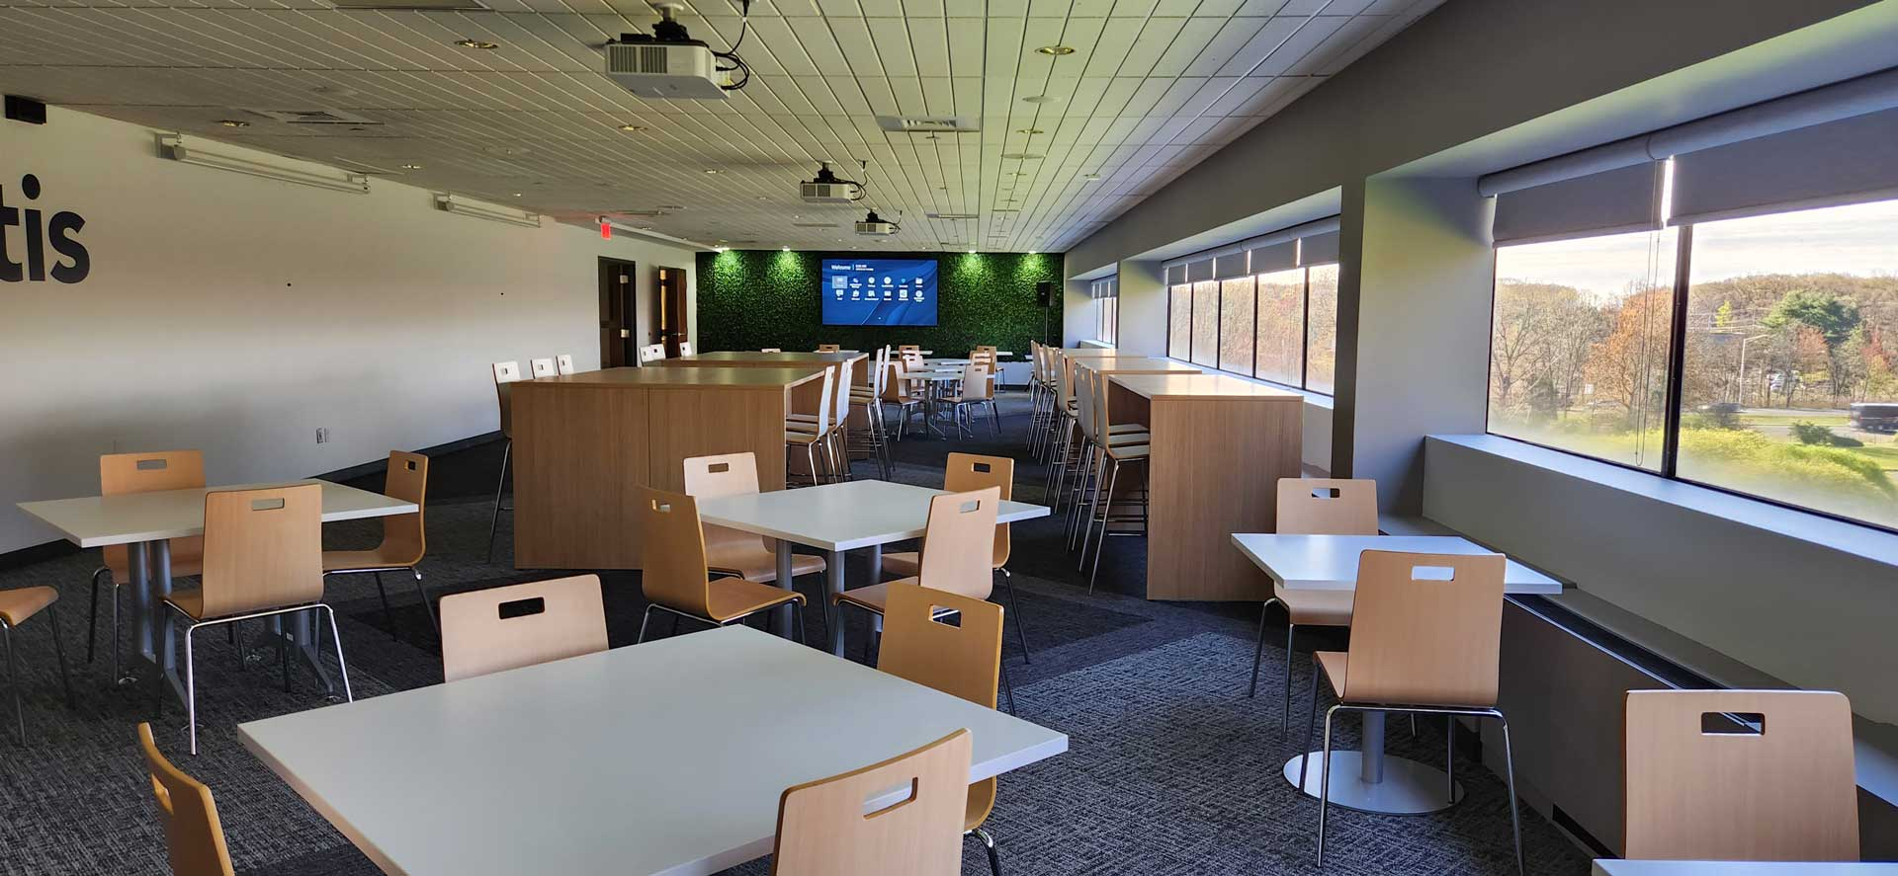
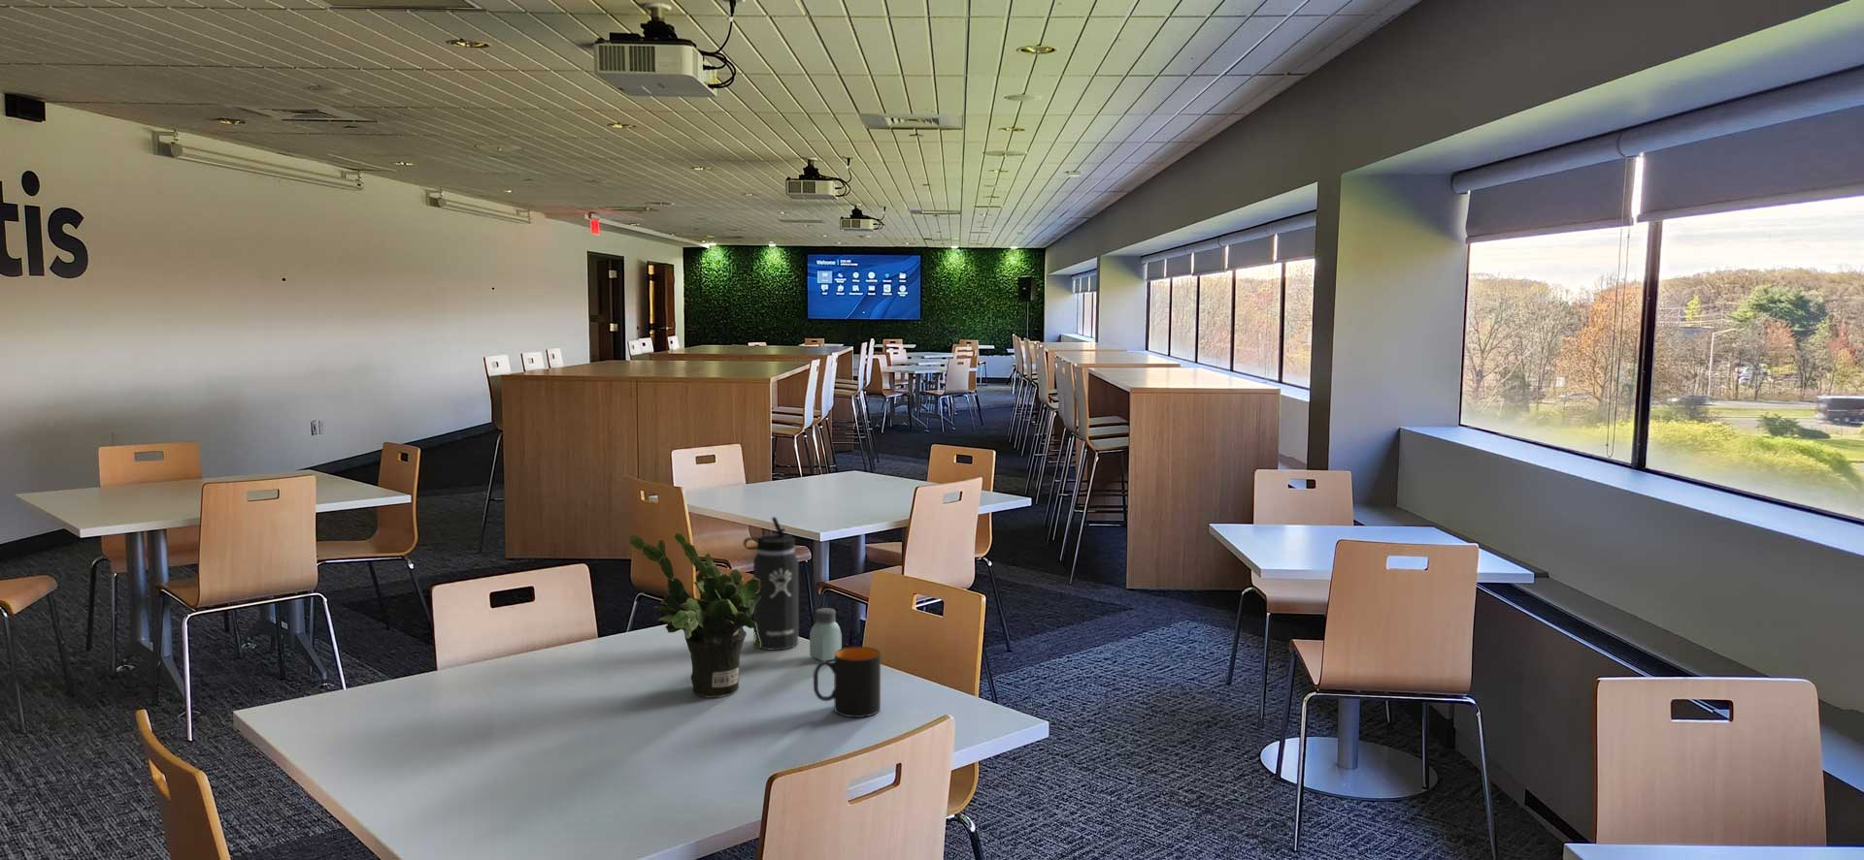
+ thermos bottle [743,516,799,652]
+ mug [813,646,882,719]
+ saltshaker [808,607,843,662]
+ potted plant [629,532,761,698]
